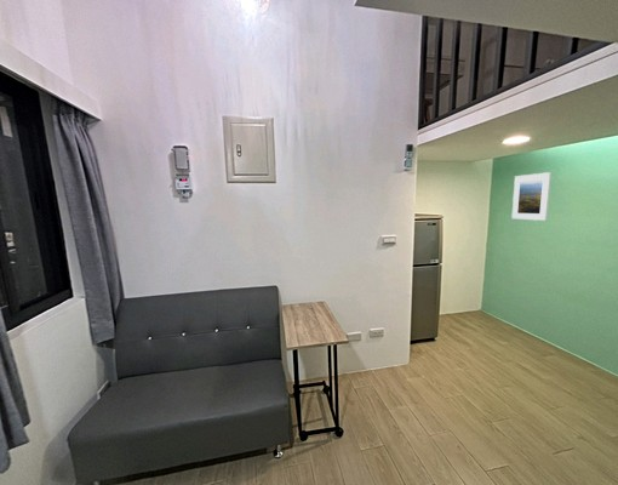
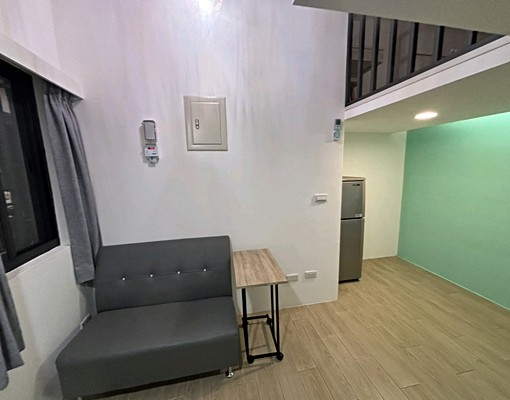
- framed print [510,171,553,222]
